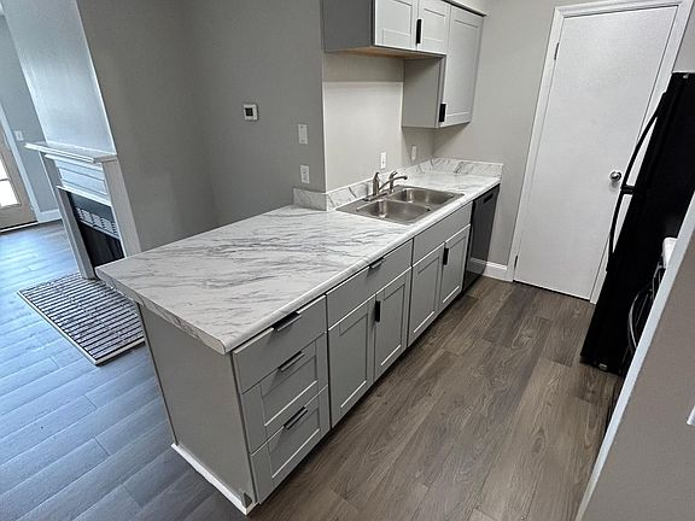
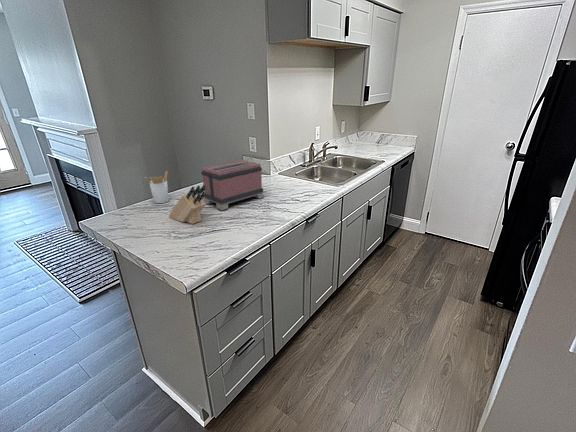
+ knife block [168,184,207,225]
+ toaster [201,159,265,211]
+ utensil holder [144,170,170,204]
